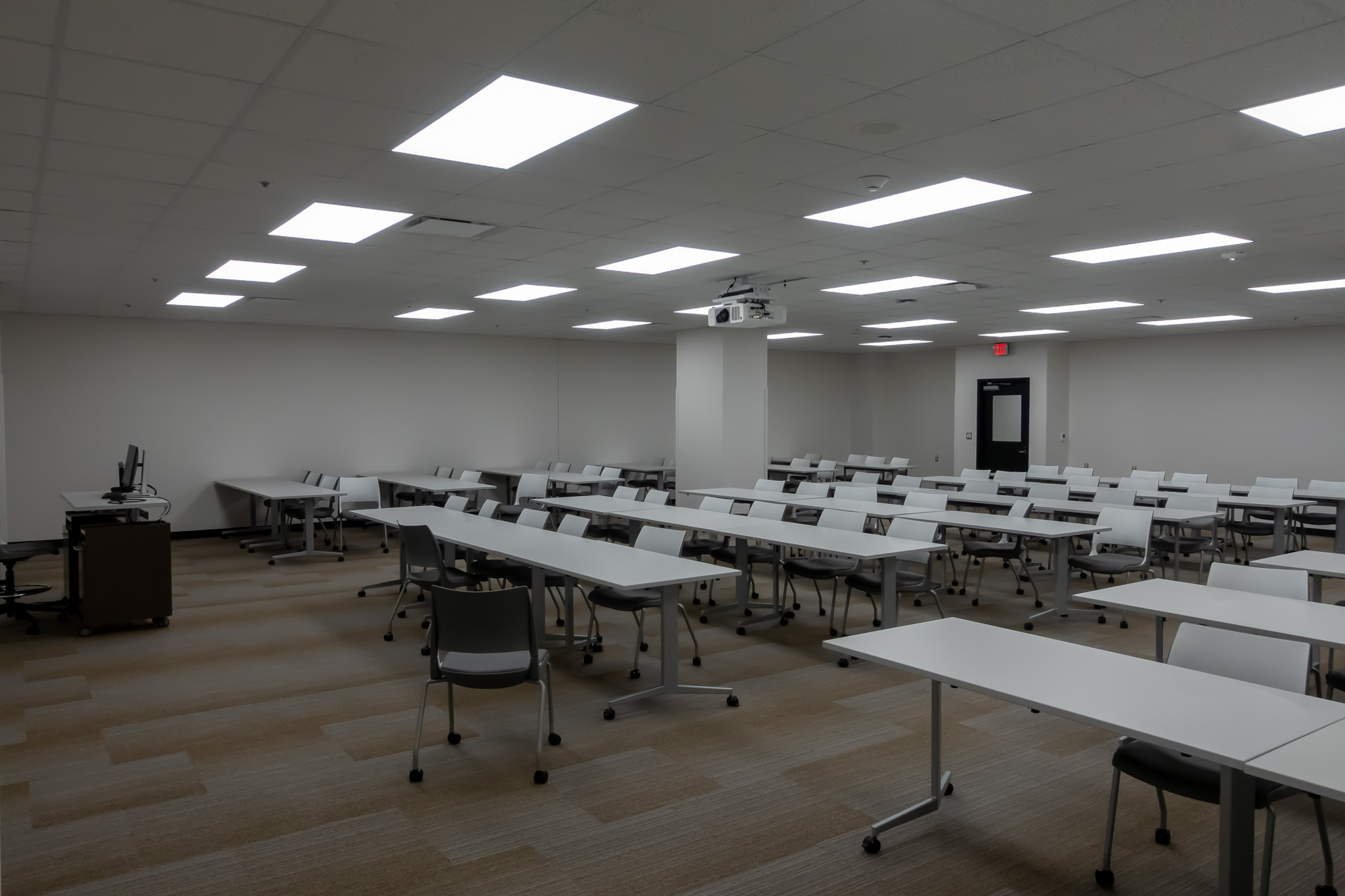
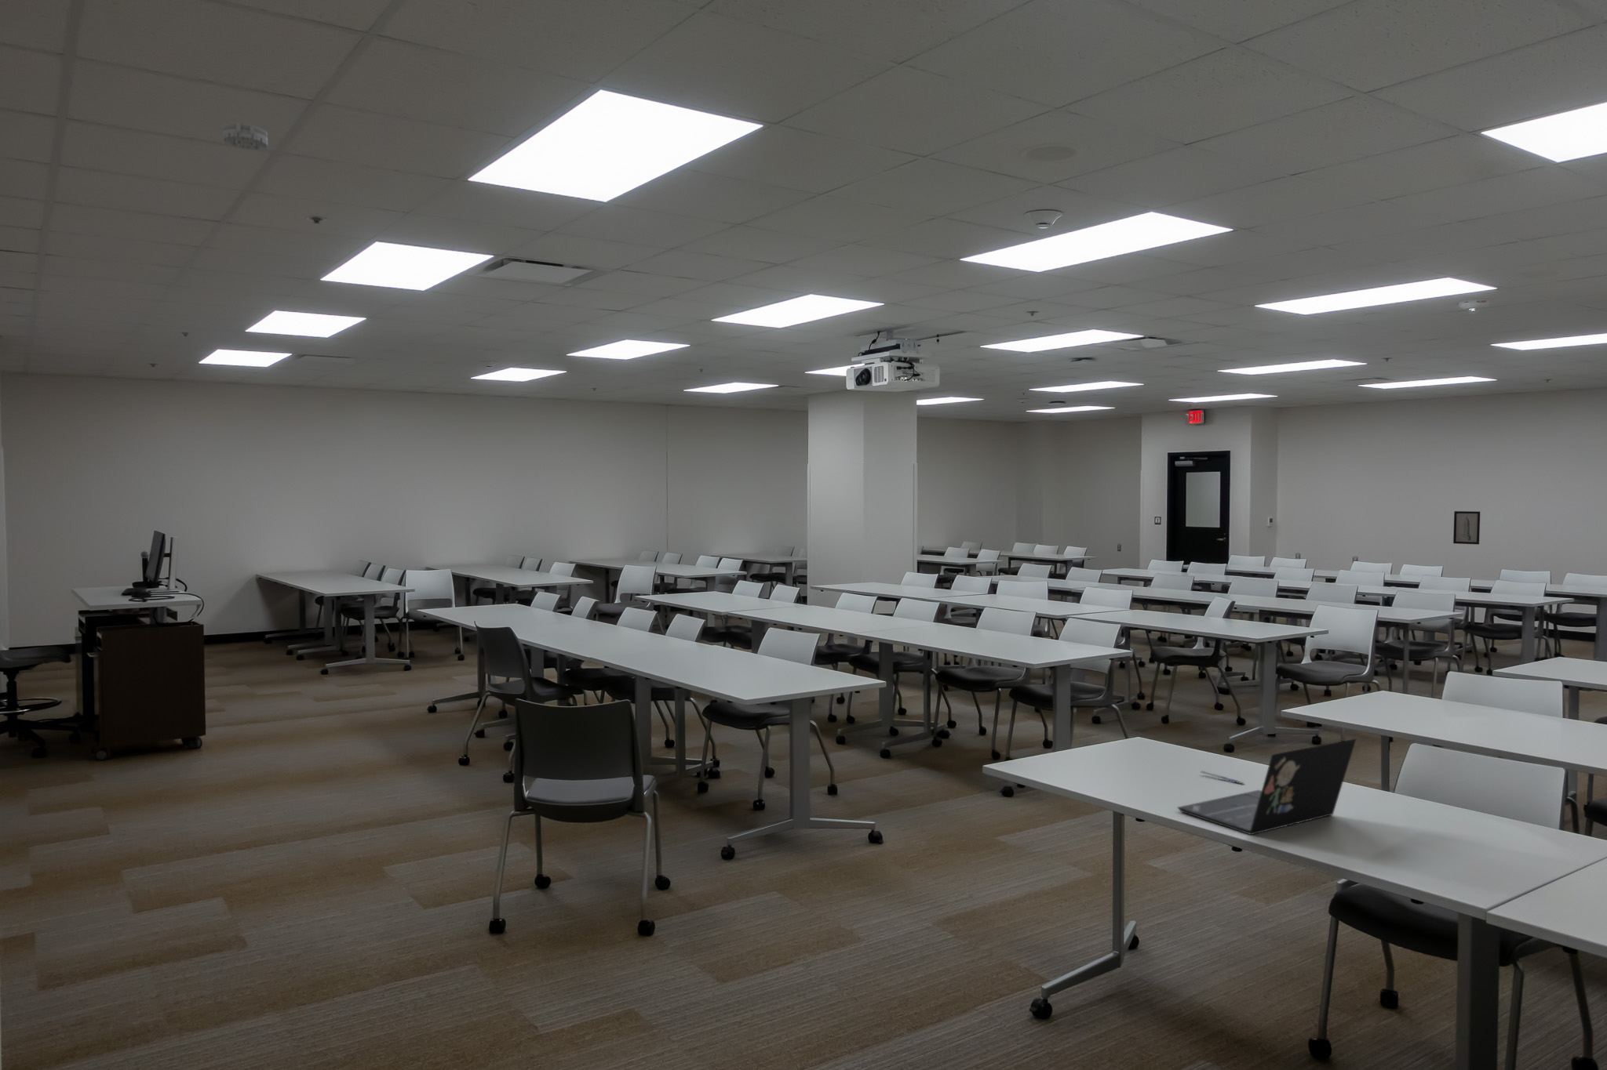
+ wall art [1453,510,1480,545]
+ laptop [1176,738,1357,836]
+ smoke detector [222,122,269,150]
+ pen [1201,770,1245,786]
